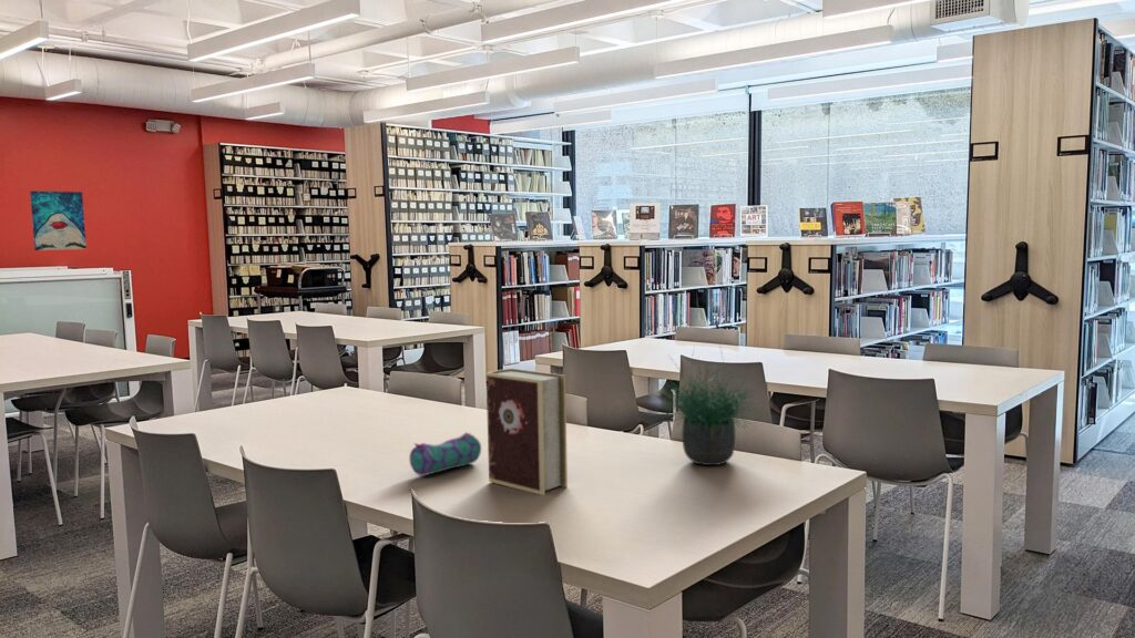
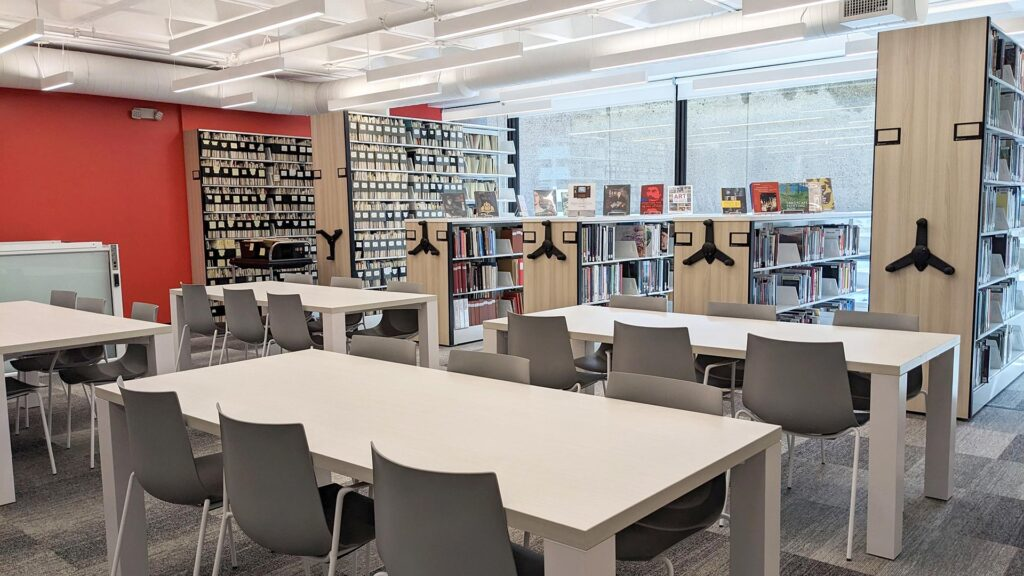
- pencil case [408,431,482,477]
- wall art [29,191,88,251]
- potted plant [651,343,769,466]
- book [485,368,569,496]
